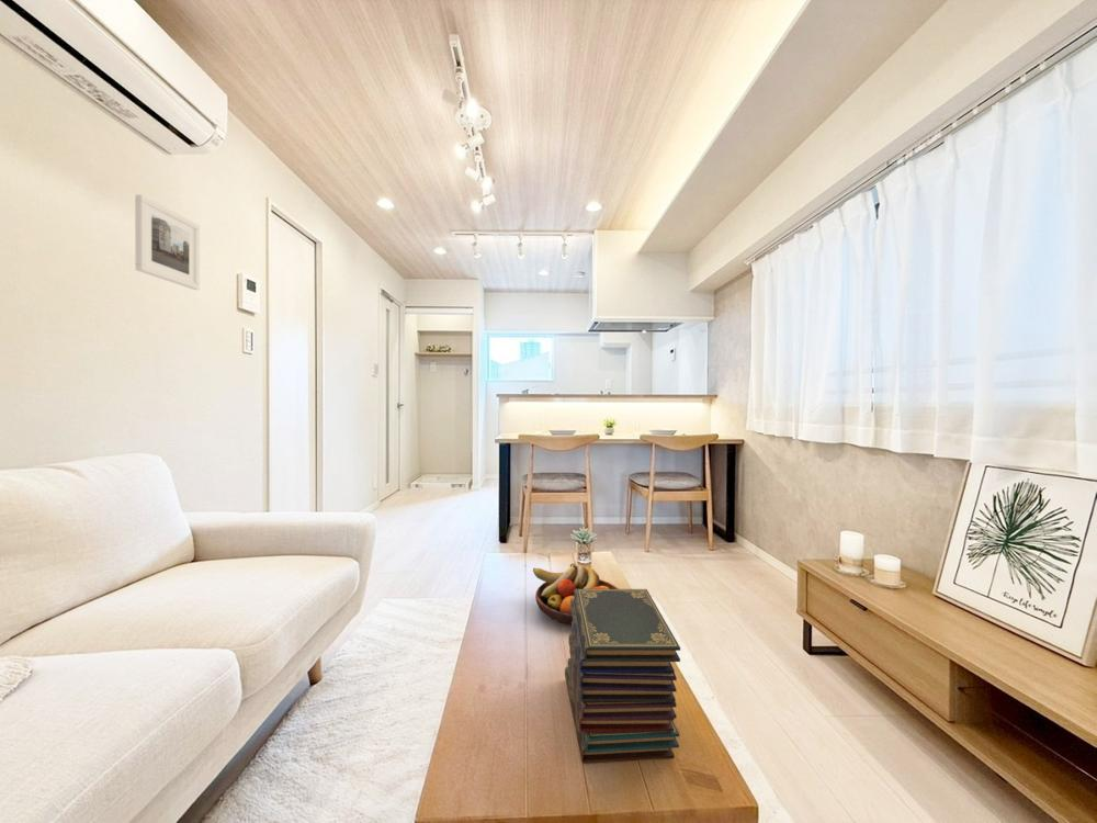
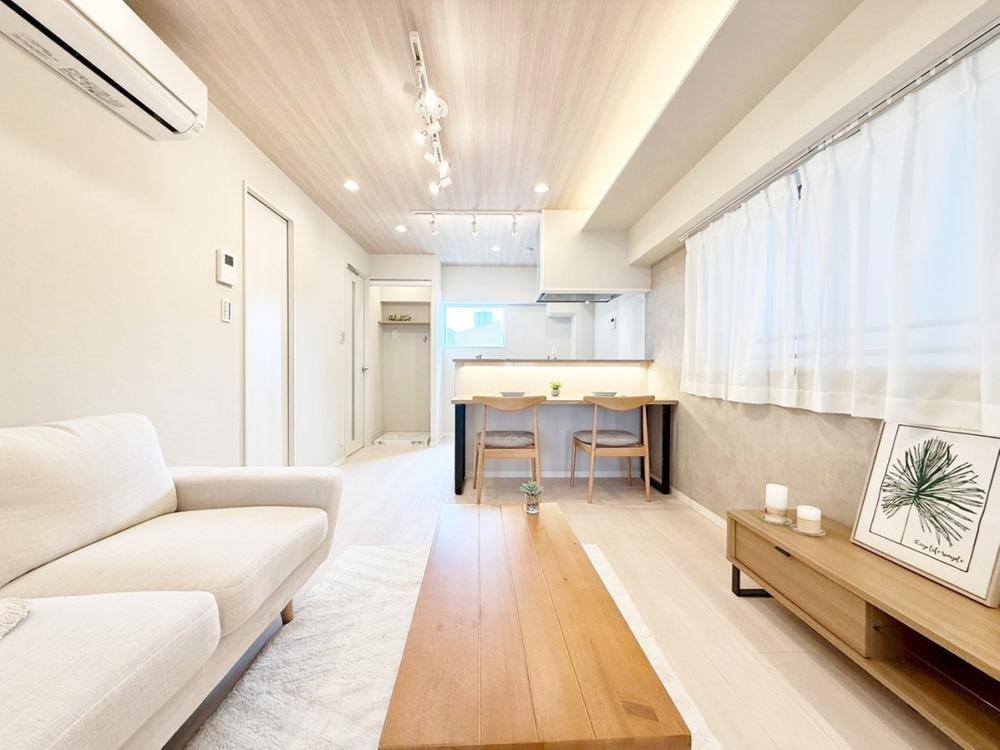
- fruit bowl [532,562,620,625]
- book stack [564,588,681,765]
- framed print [134,193,201,291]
